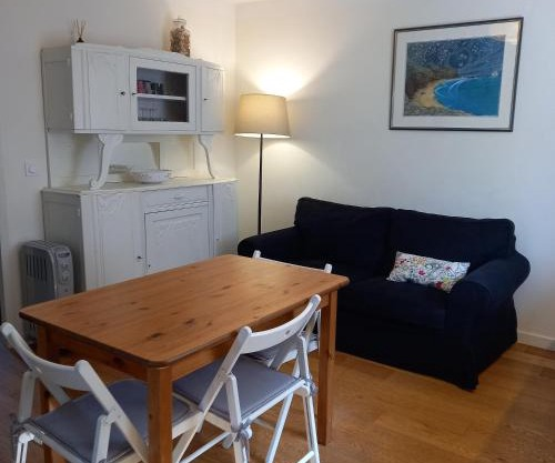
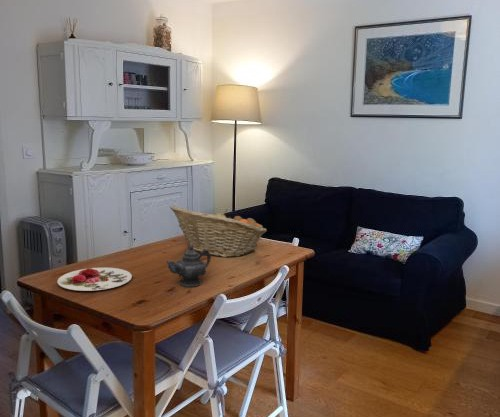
+ teapot [165,243,212,288]
+ plate [56,267,133,292]
+ fruit basket [169,205,267,258]
